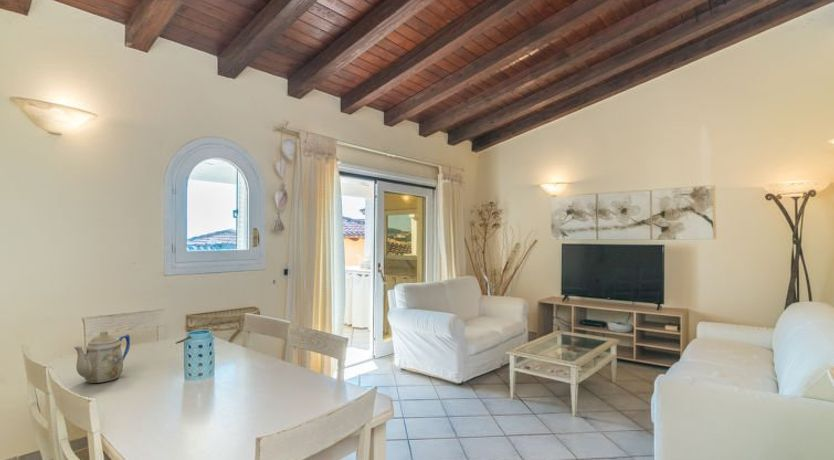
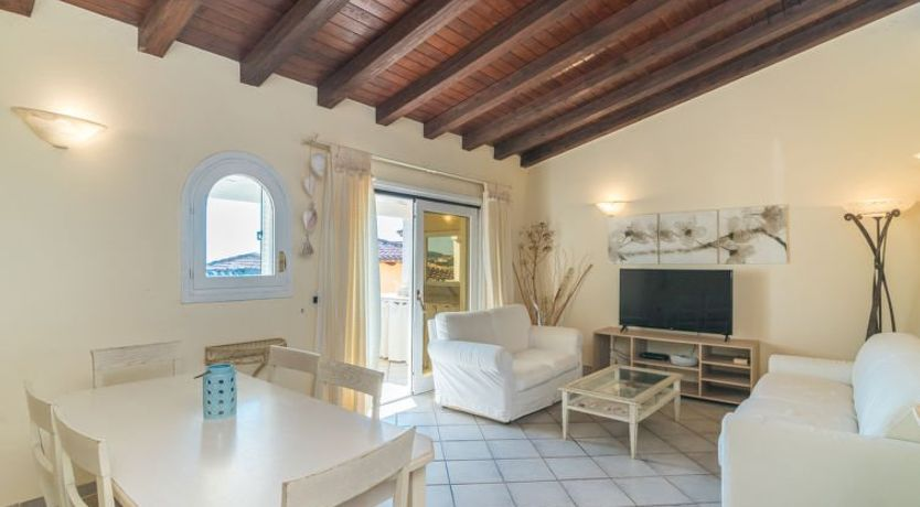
- teapot [73,330,131,384]
